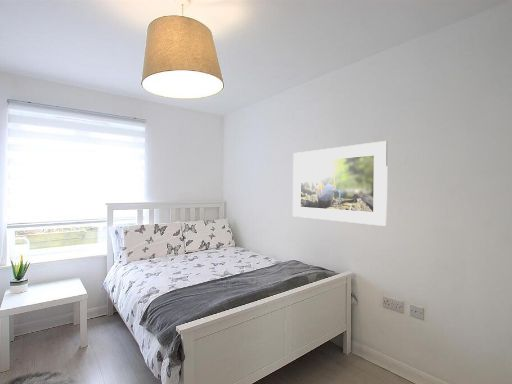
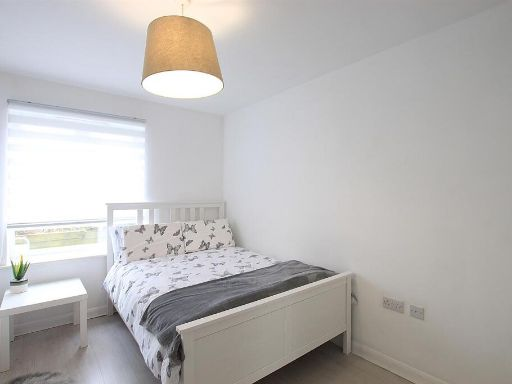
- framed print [292,140,389,227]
